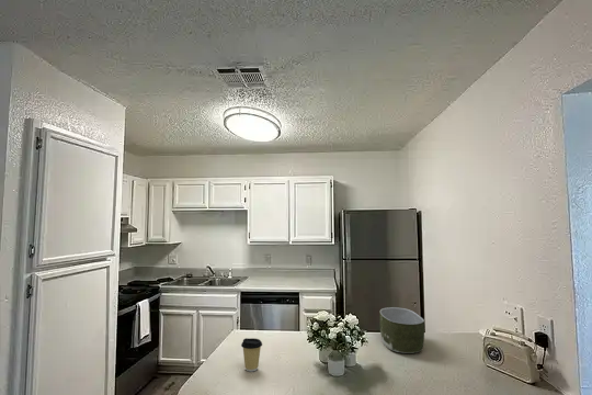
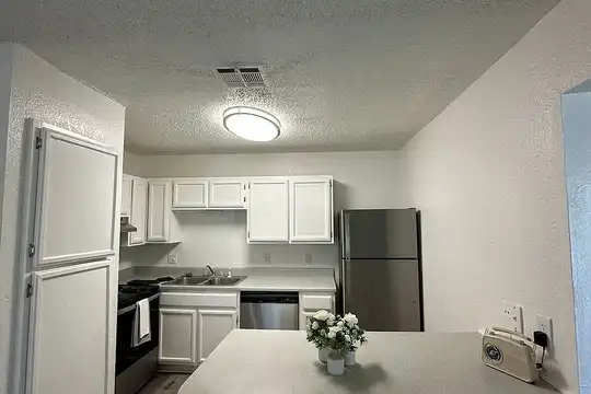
- bowl [378,306,425,354]
- coffee cup [240,337,263,373]
